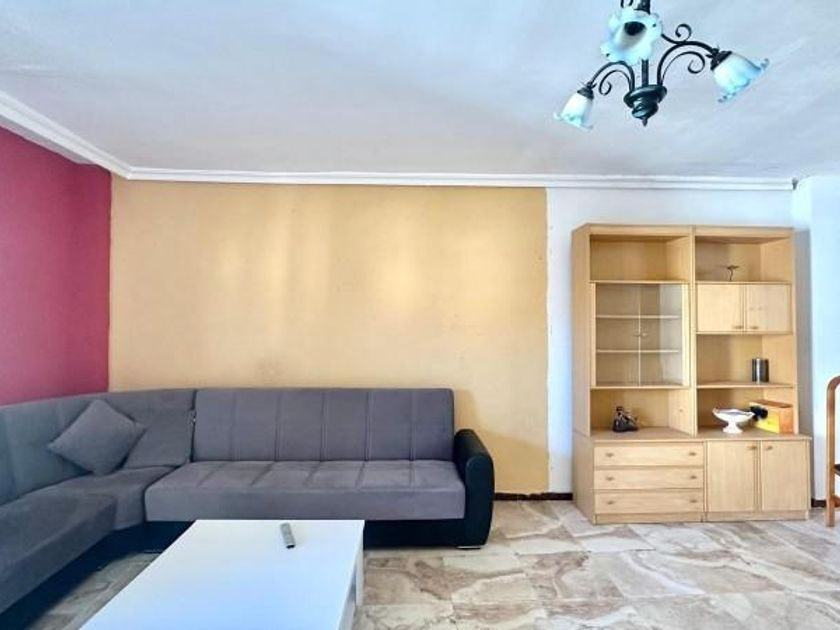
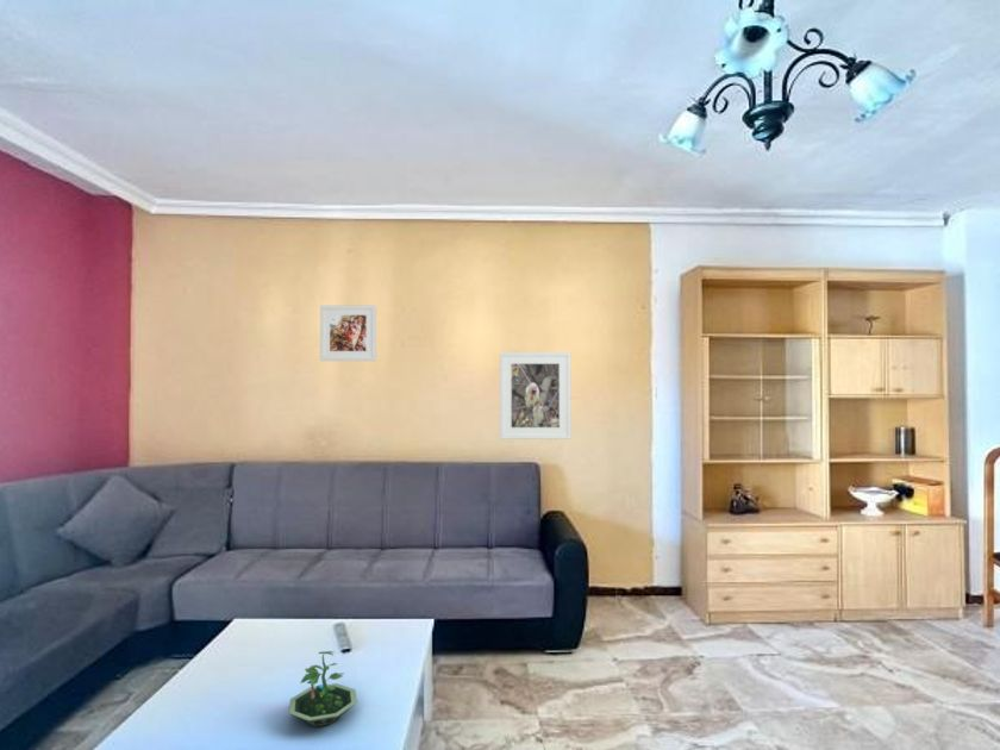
+ terrarium [288,650,358,729]
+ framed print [499,351,573,440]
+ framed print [319,305,377,362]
